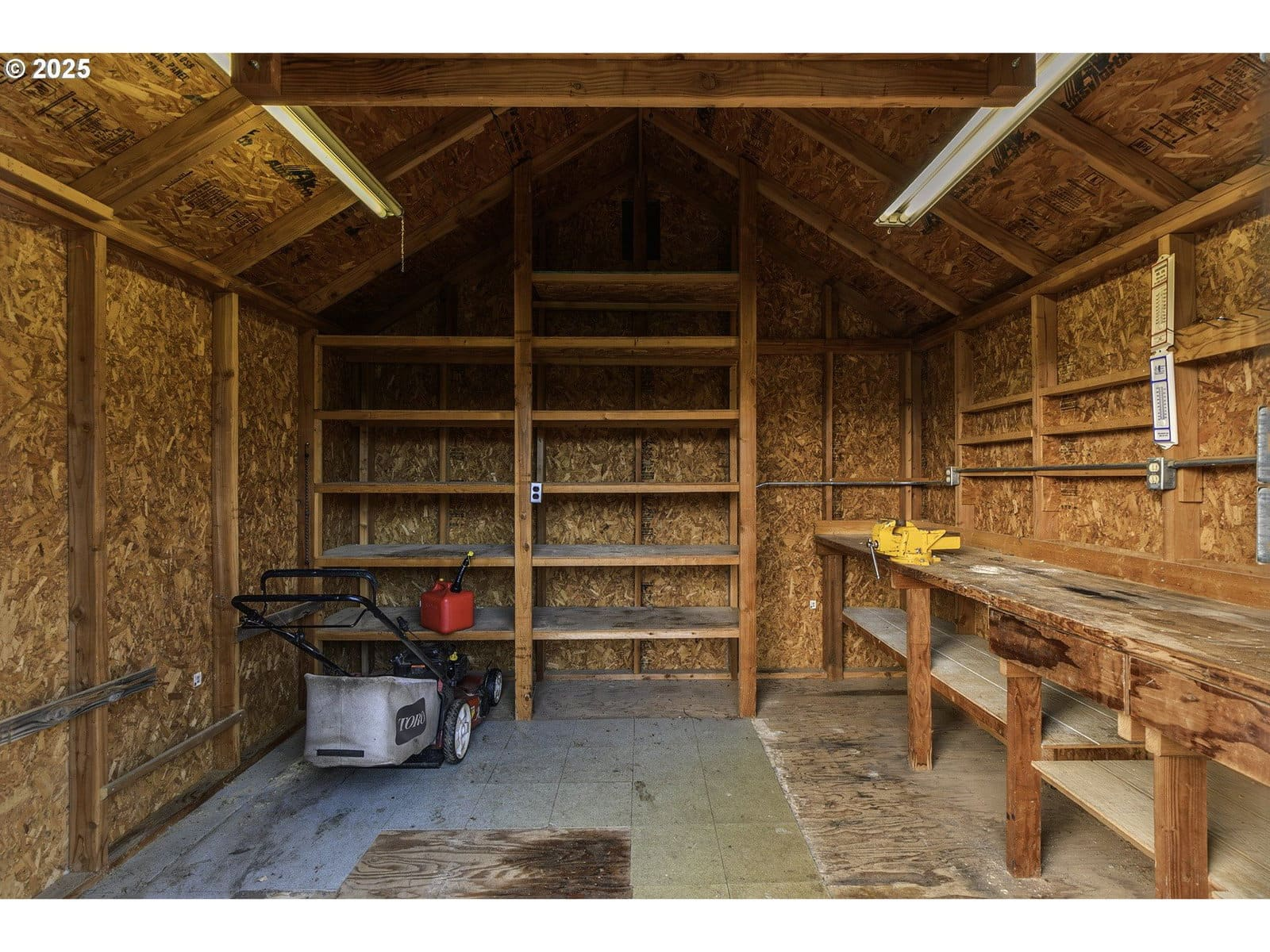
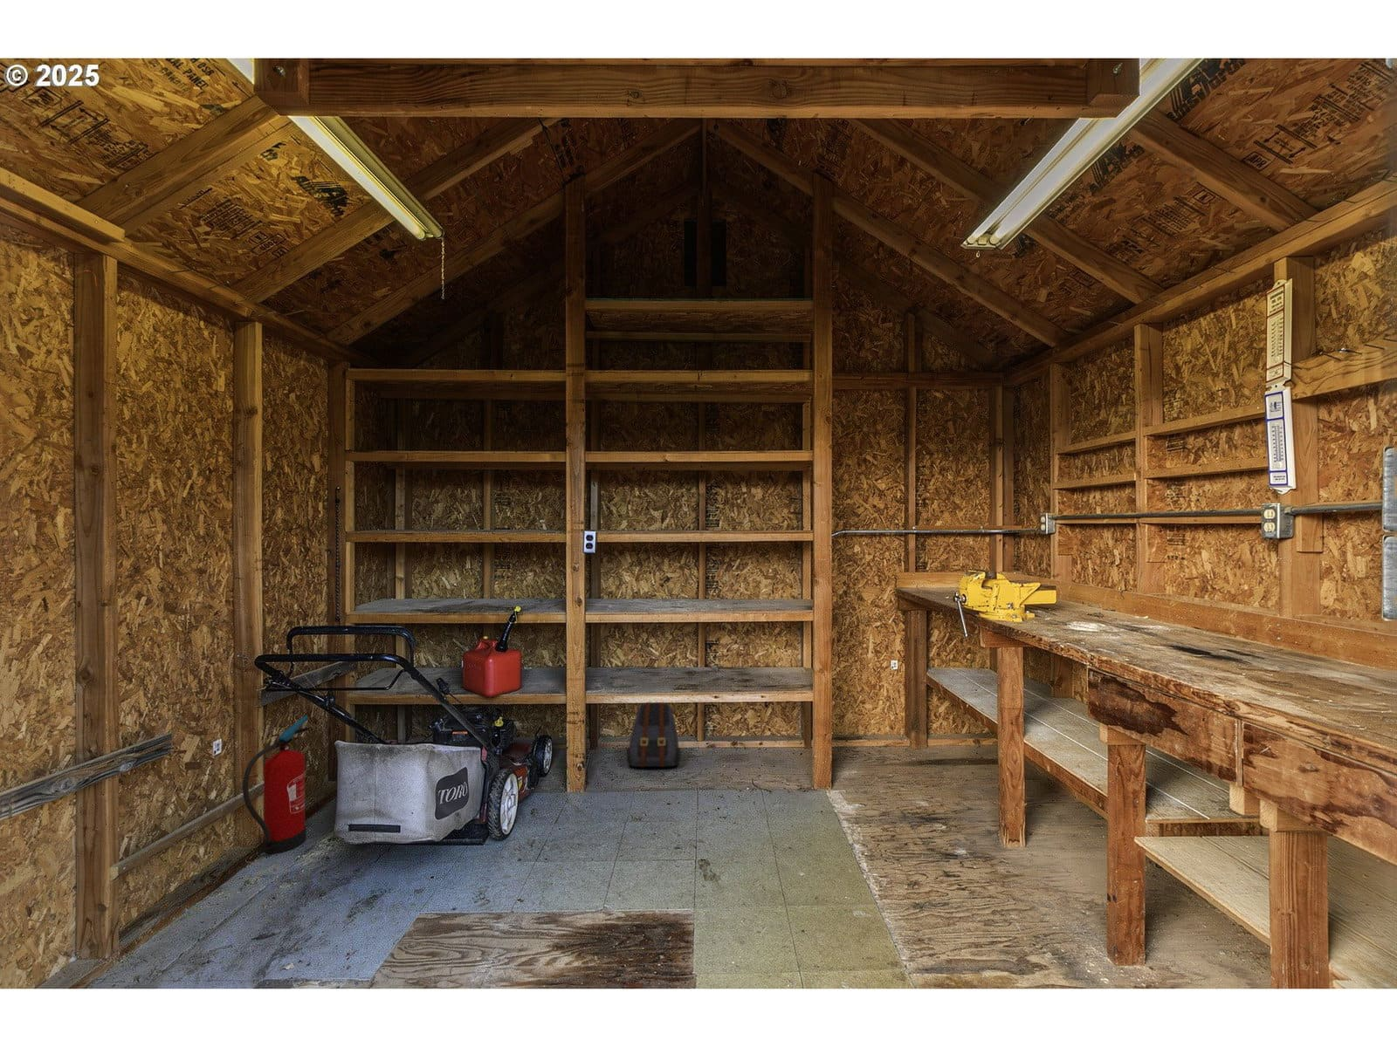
+ fire extinguisher [242,715,309,855]
+ backpack [626,703,682,768]
